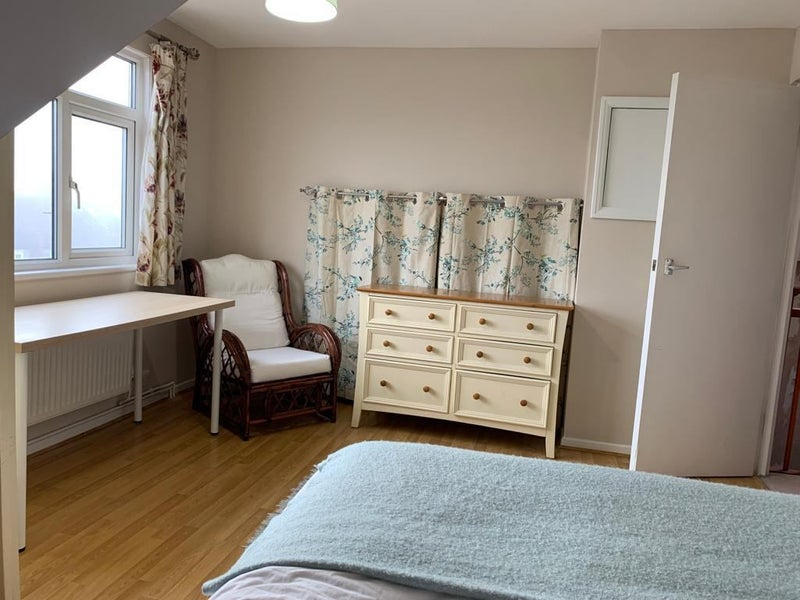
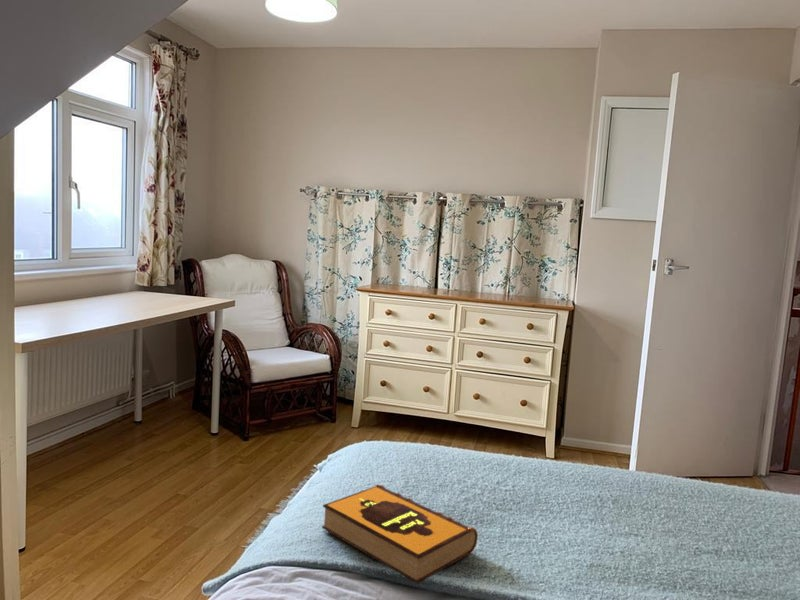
+ hardback book [321,484,479,585]
